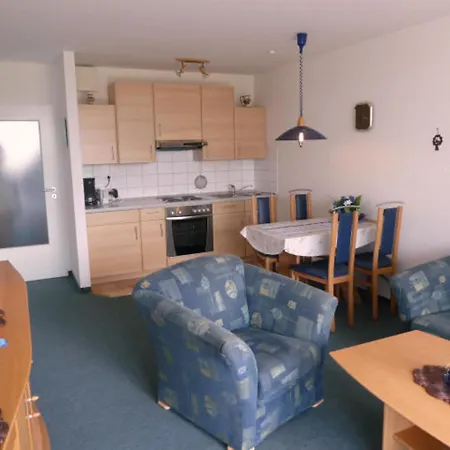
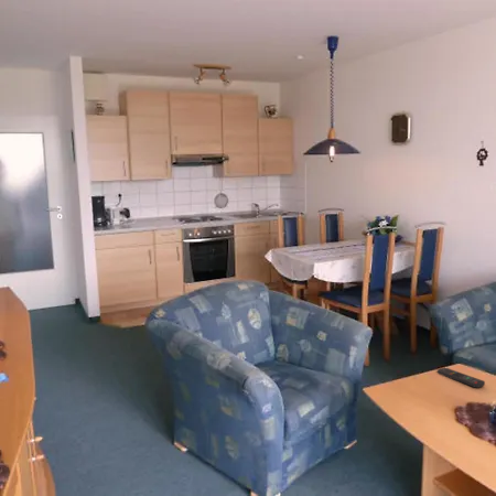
+ remote control [436,367,486,388]
